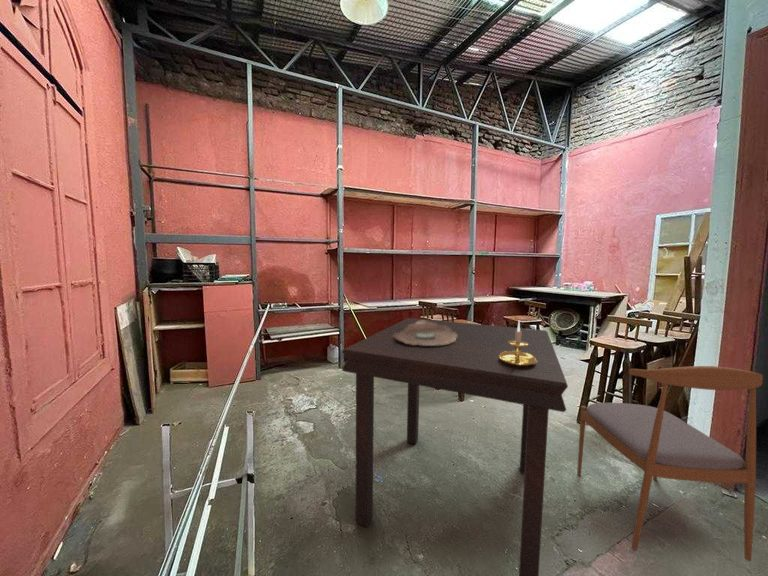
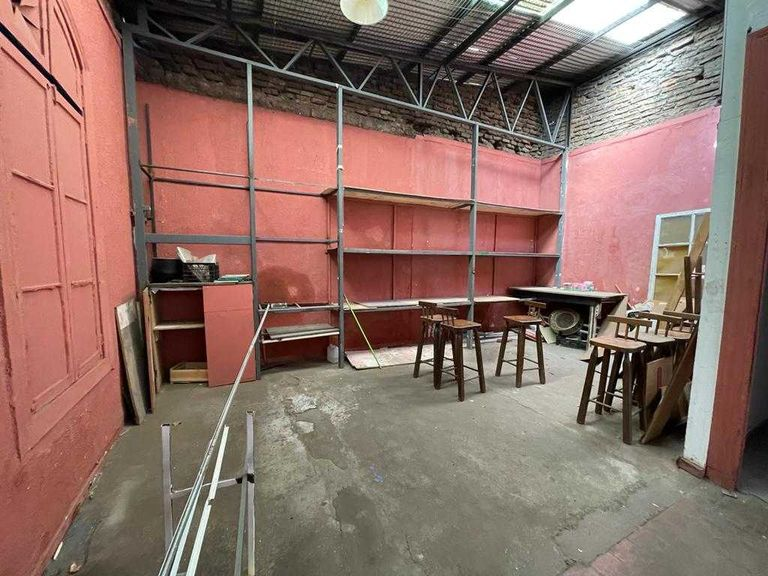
- dining table [341,317,569,576]
- candle holder [499,319,537,368]
- decorative bowl [394,321,457,345]
- dining chair [576,365,764,562]
